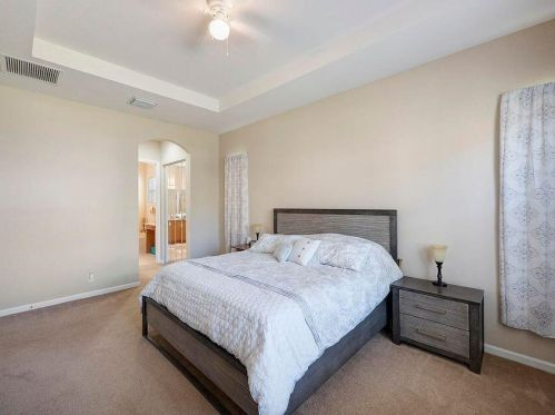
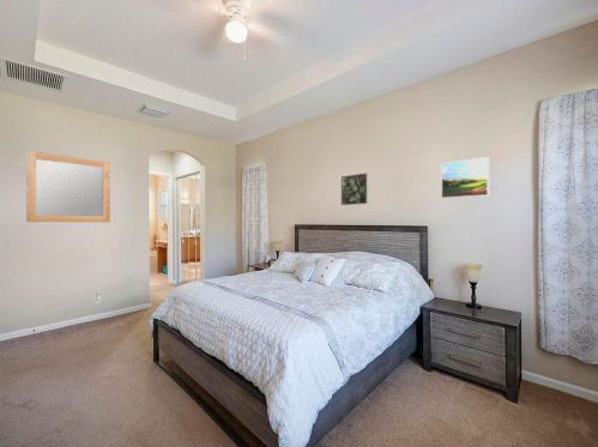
+ home mirror [25,150,111,224]
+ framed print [440,156,490,199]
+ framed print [340,173,368,206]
